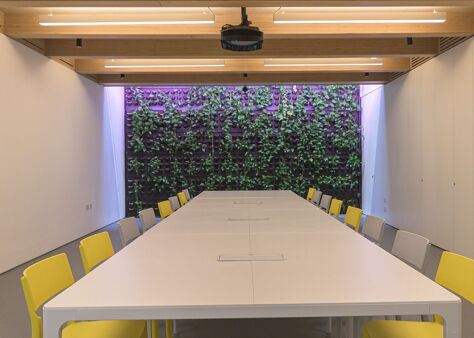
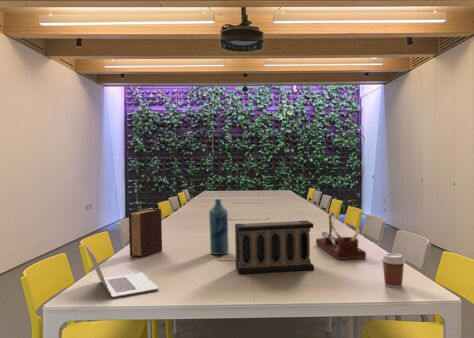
+ speaker [234,219,315,275]
+ desk organizer [315,214,367,261]
+ coffee cup [380,252,407,289]
+ diary [128,208,163,258]
+ bottle [208,198,230,256]
+ laptop [83,242,160,299]
